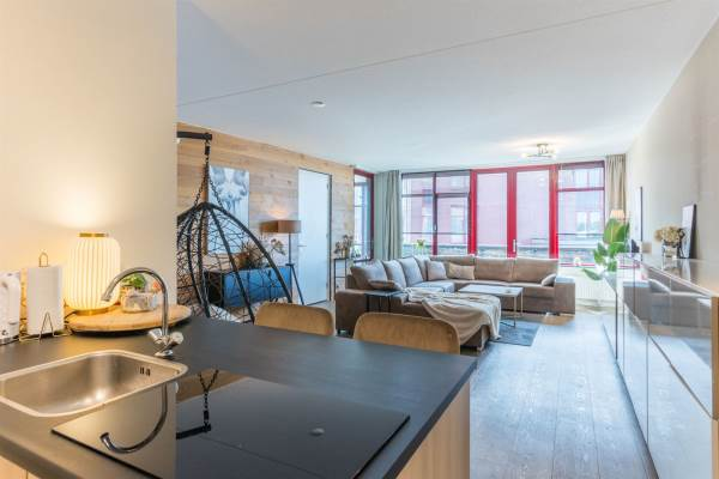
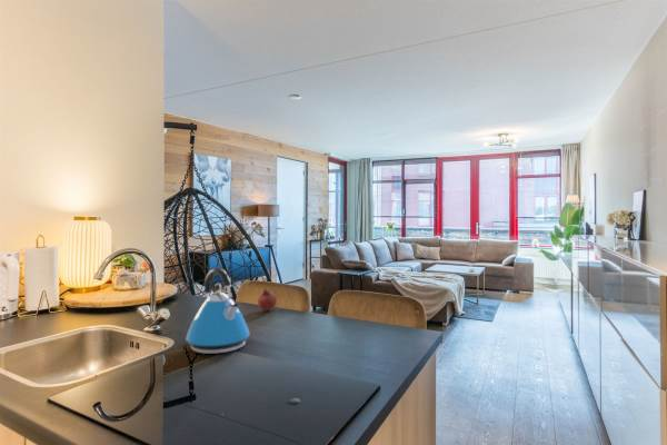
+ kettle [185,267,251,355]
+ fruit [257,288,278,312]
